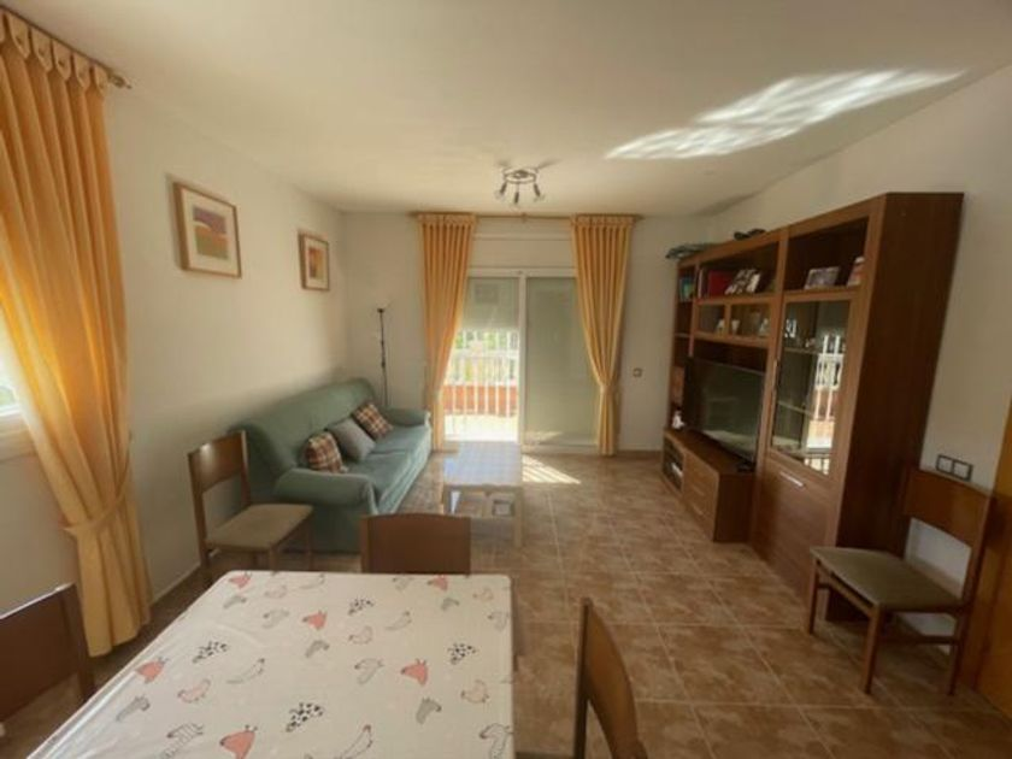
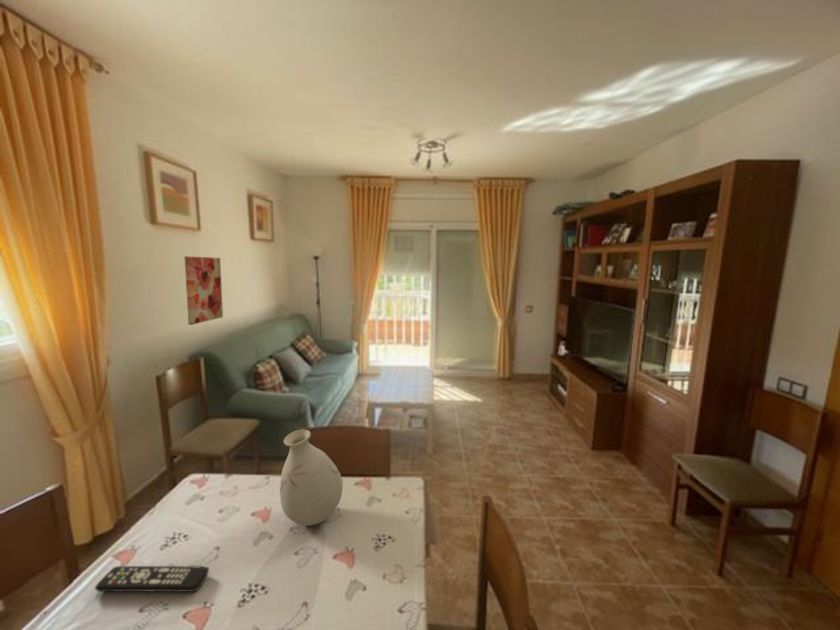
+ remote control [94,565,210,593]
+ vase [279,429,344,527]
+ wall art [183,255,224,326]
